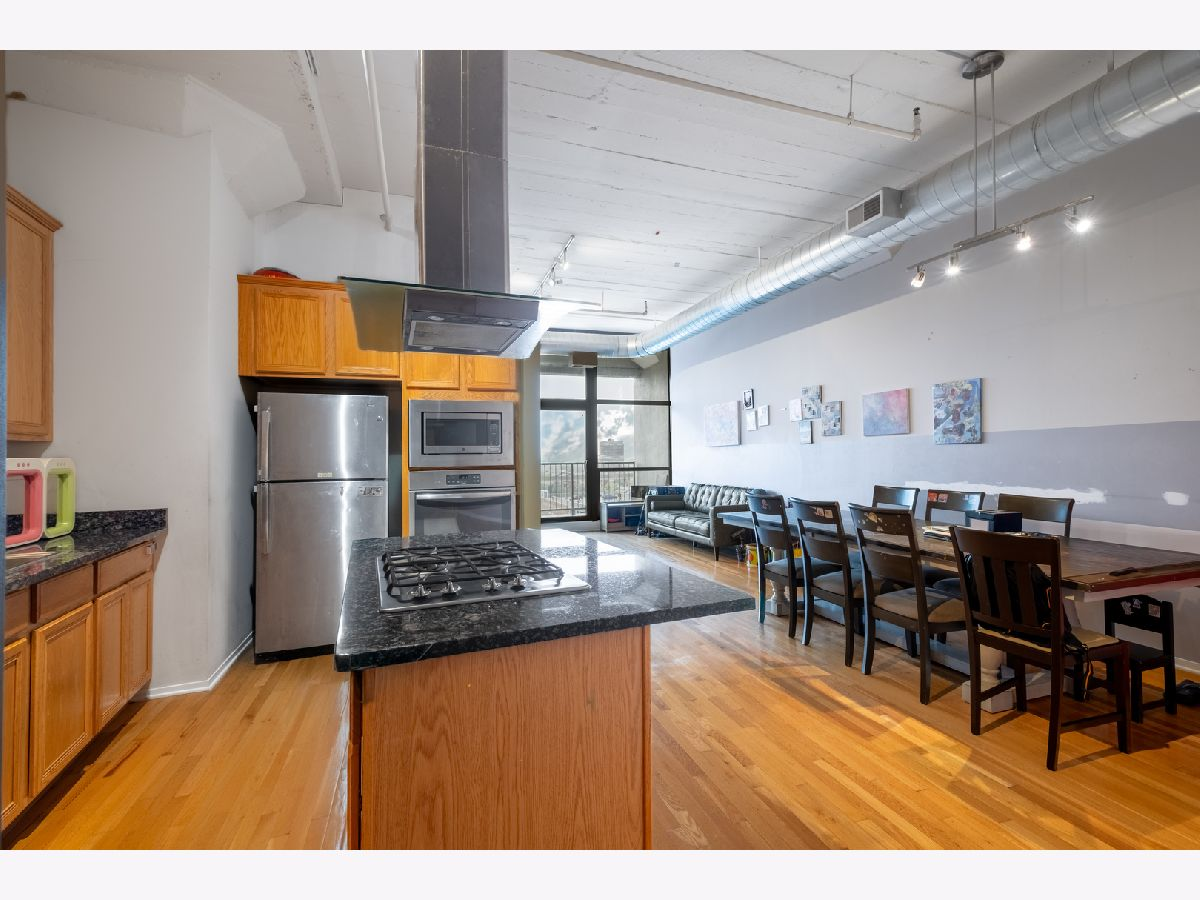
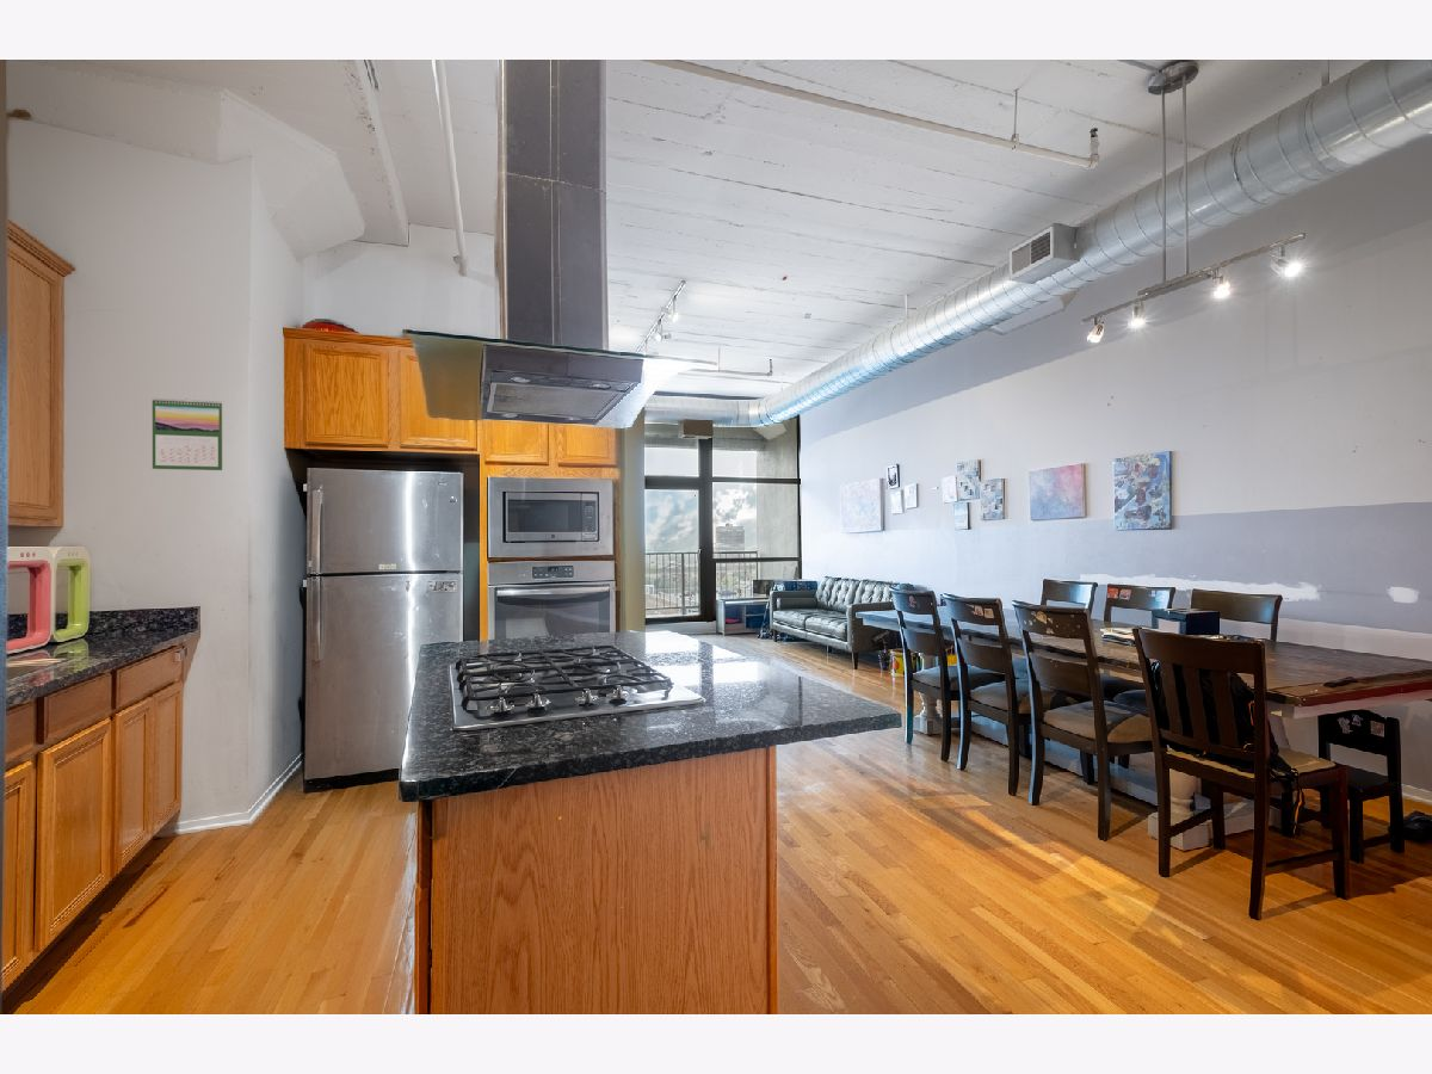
+ calendar [152,397,223,471]
